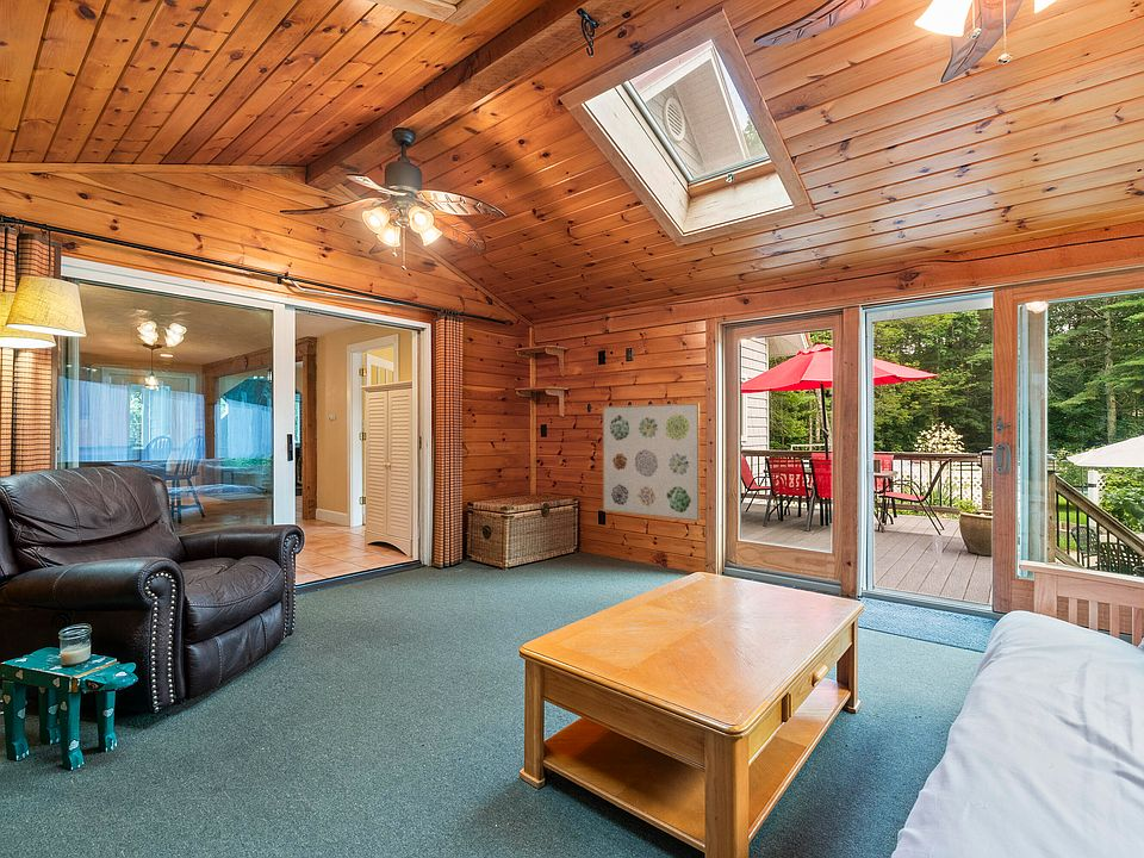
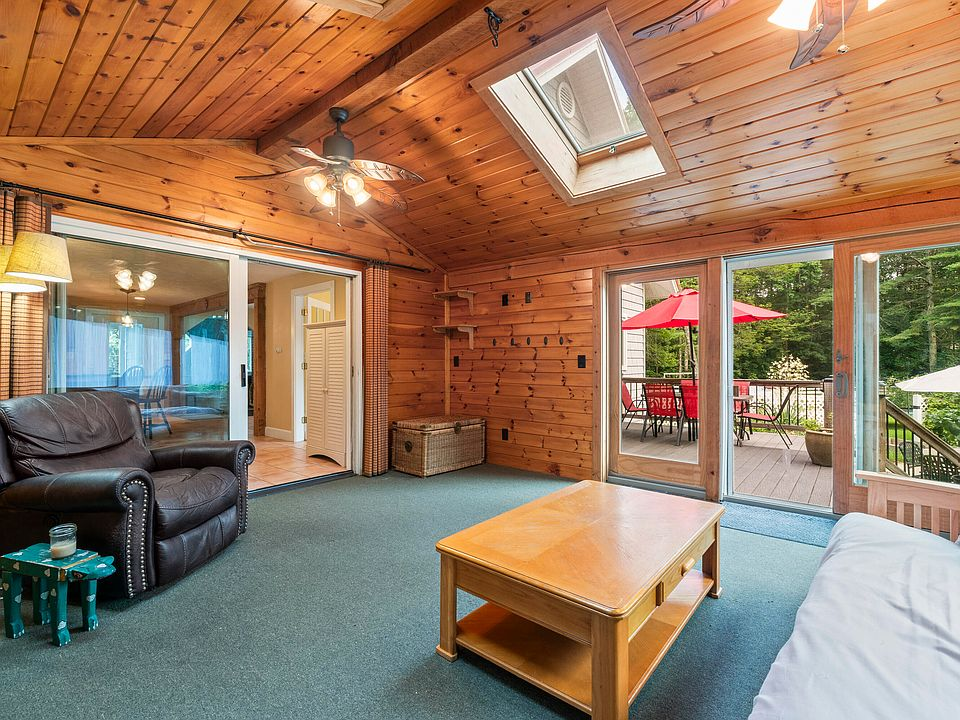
- wall art [602,402,701,523]
